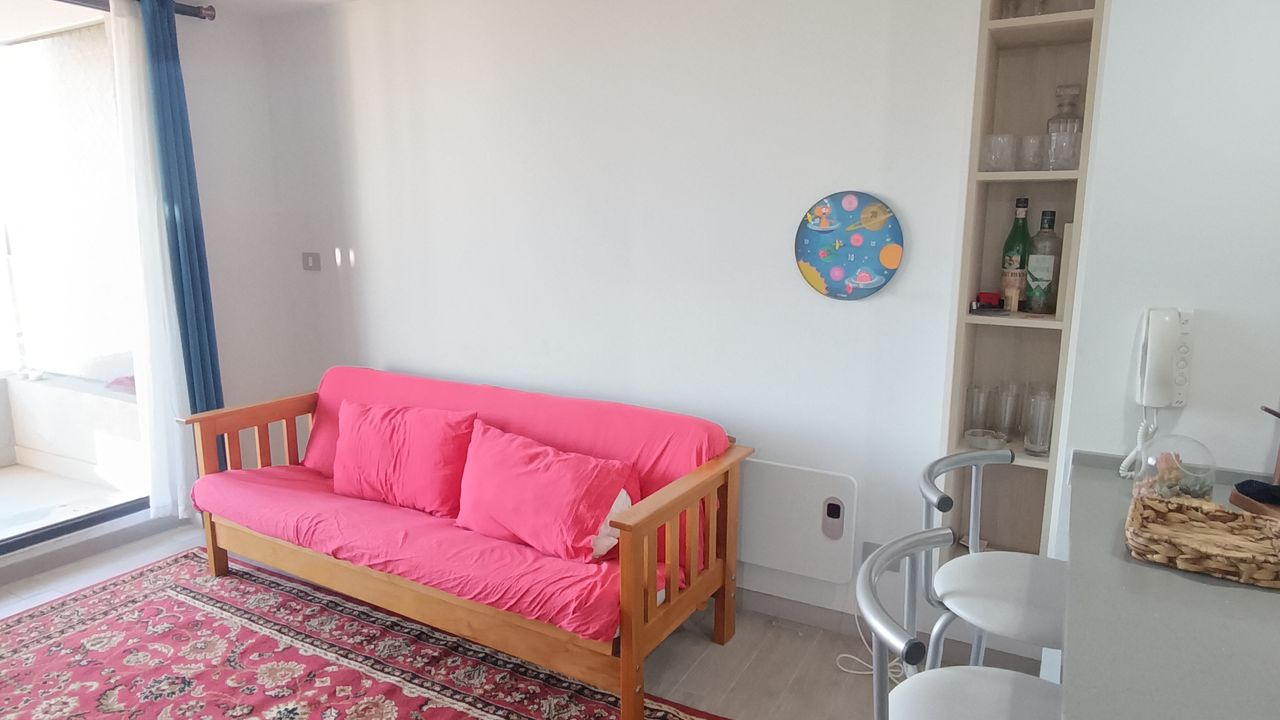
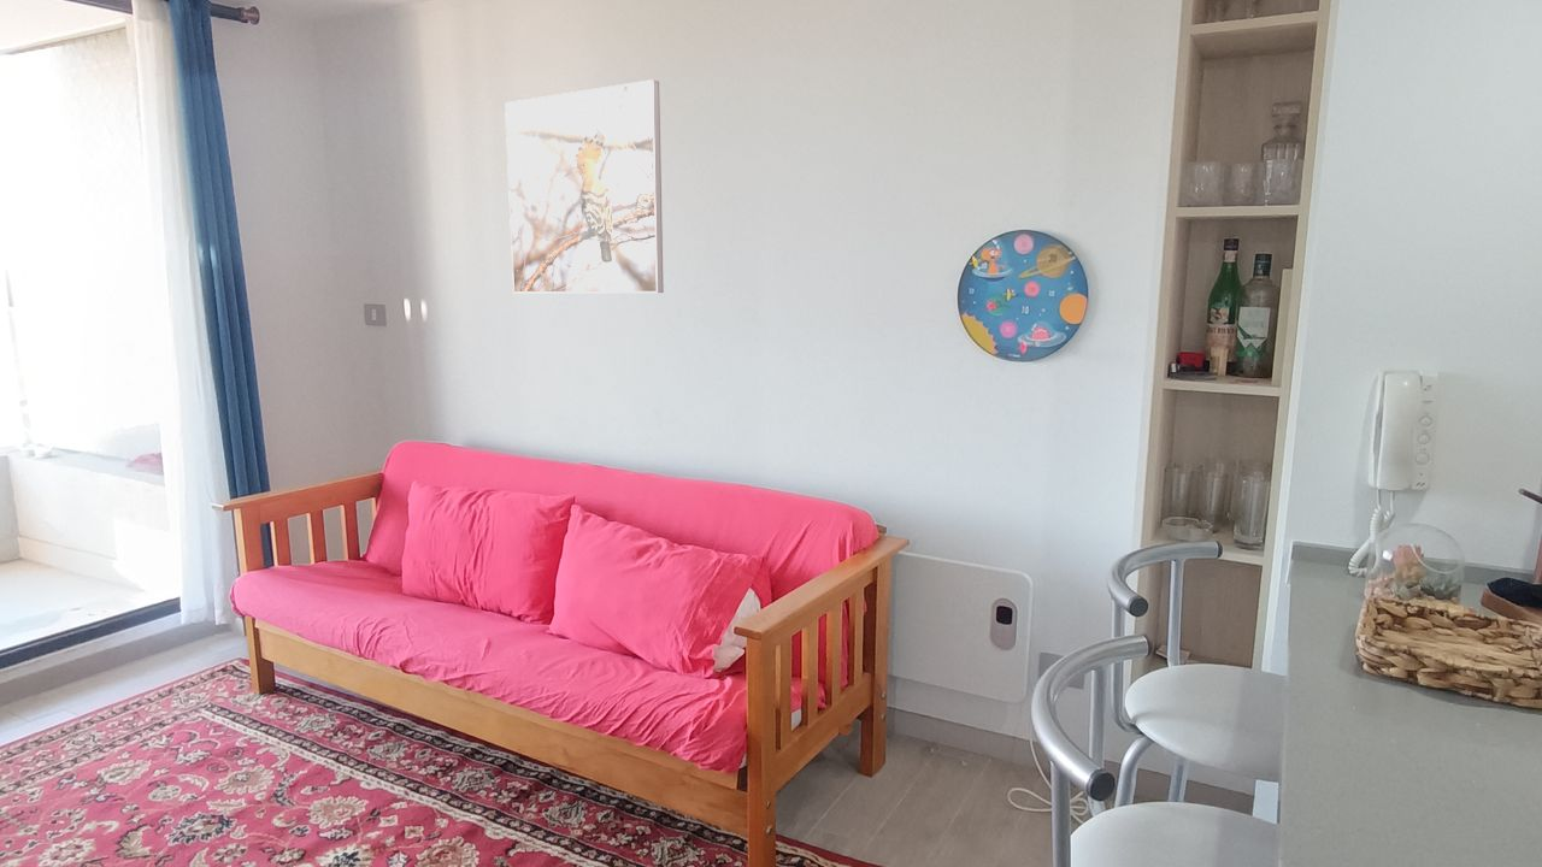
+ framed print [504,78,665,294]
